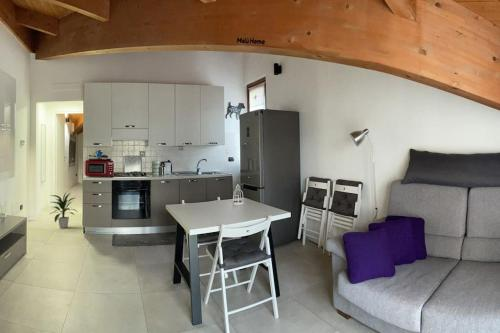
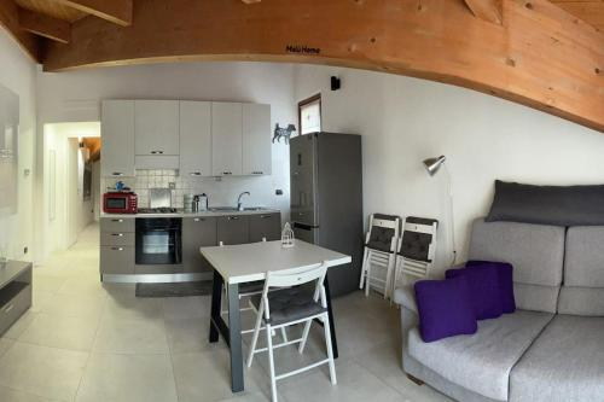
- indoor plant [49,192,77,229]
